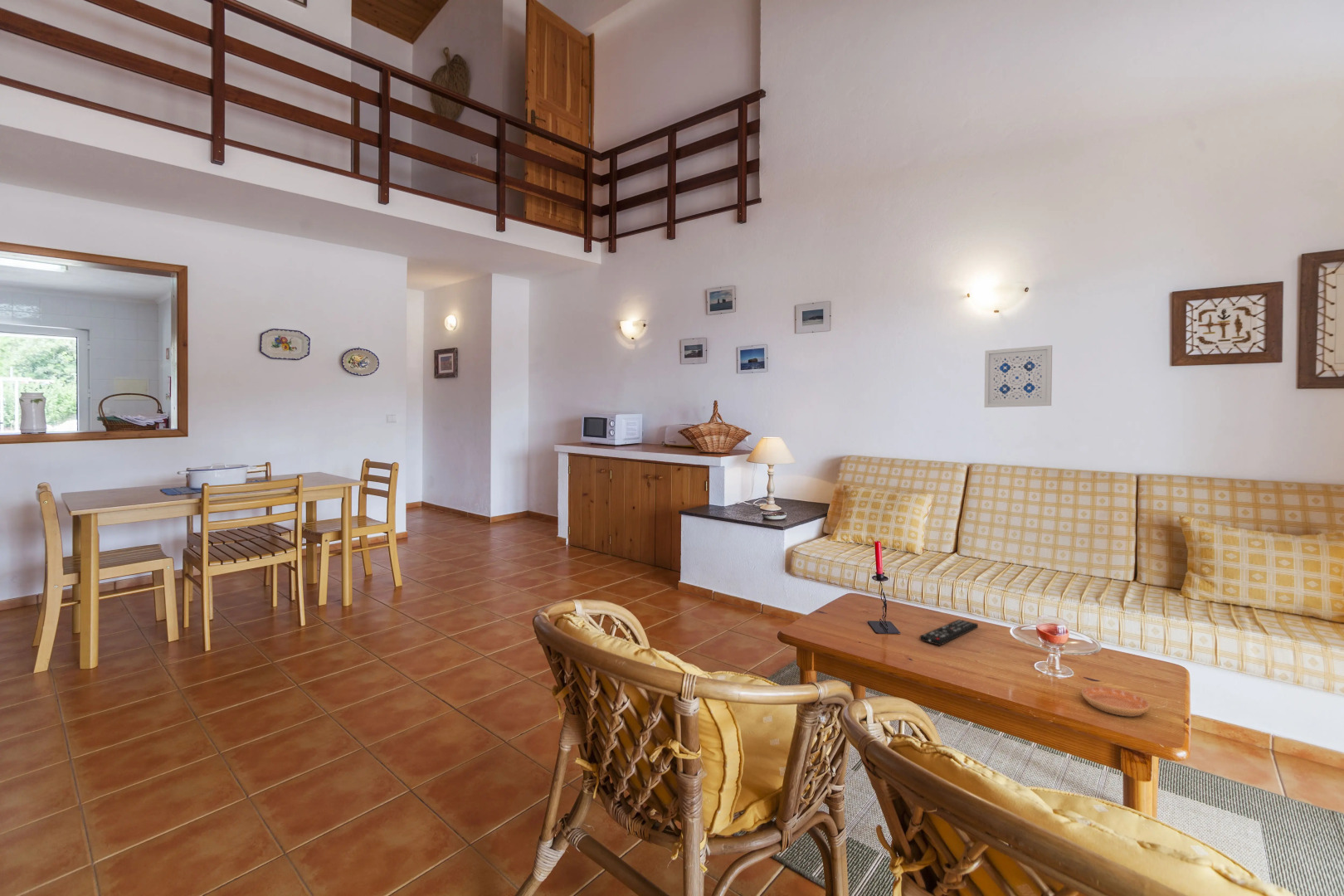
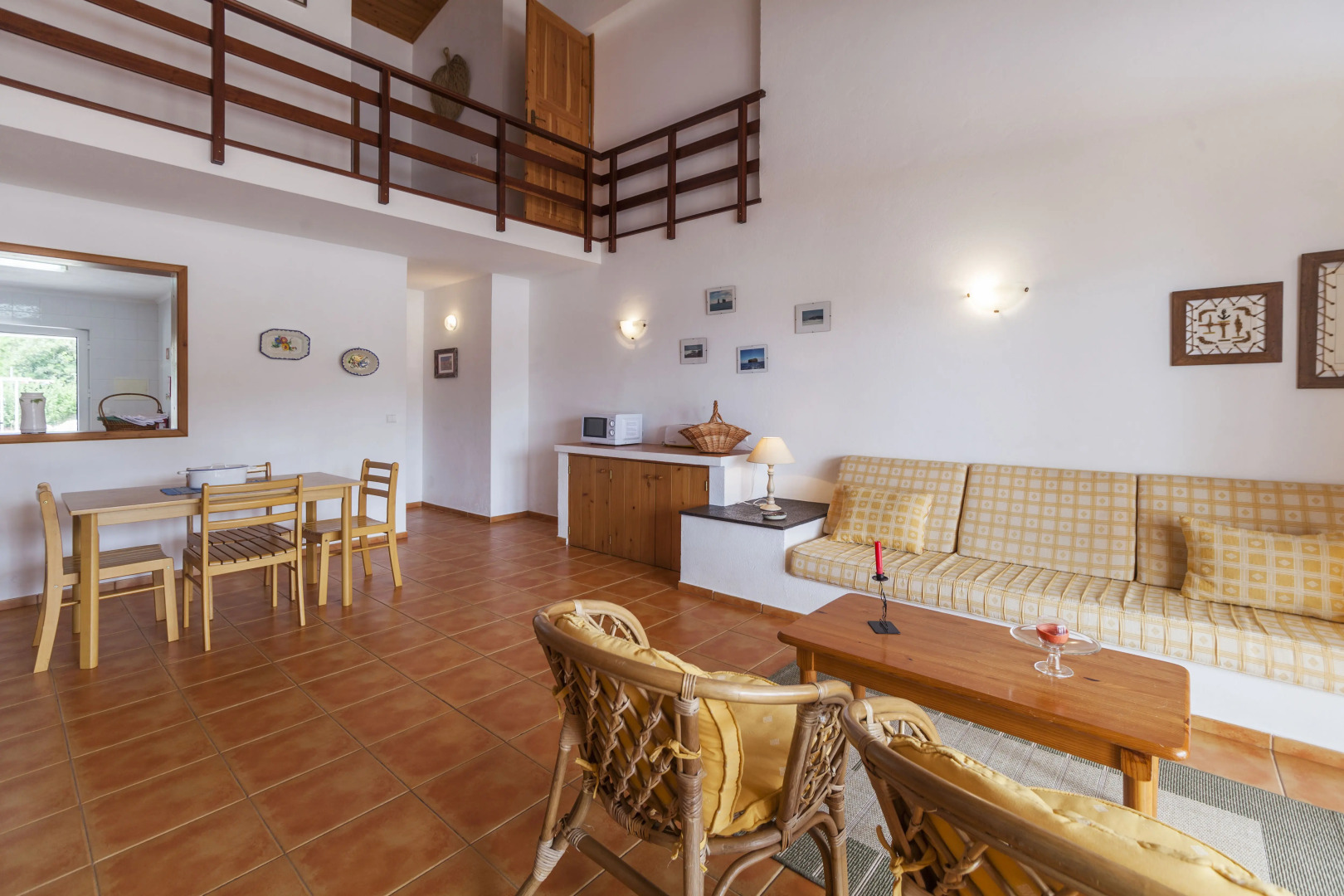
- wall art [984,344,1053,408]
- saucer [1081,685,1151,718]
- remote control [919,619,979,646]
